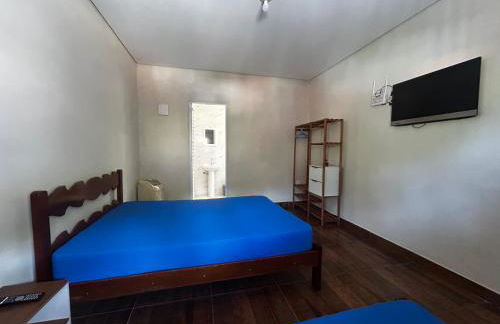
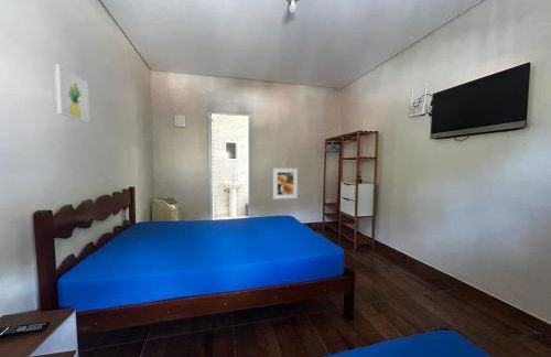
+ wall art [54,63,90,123]
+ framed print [272,167,299,201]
